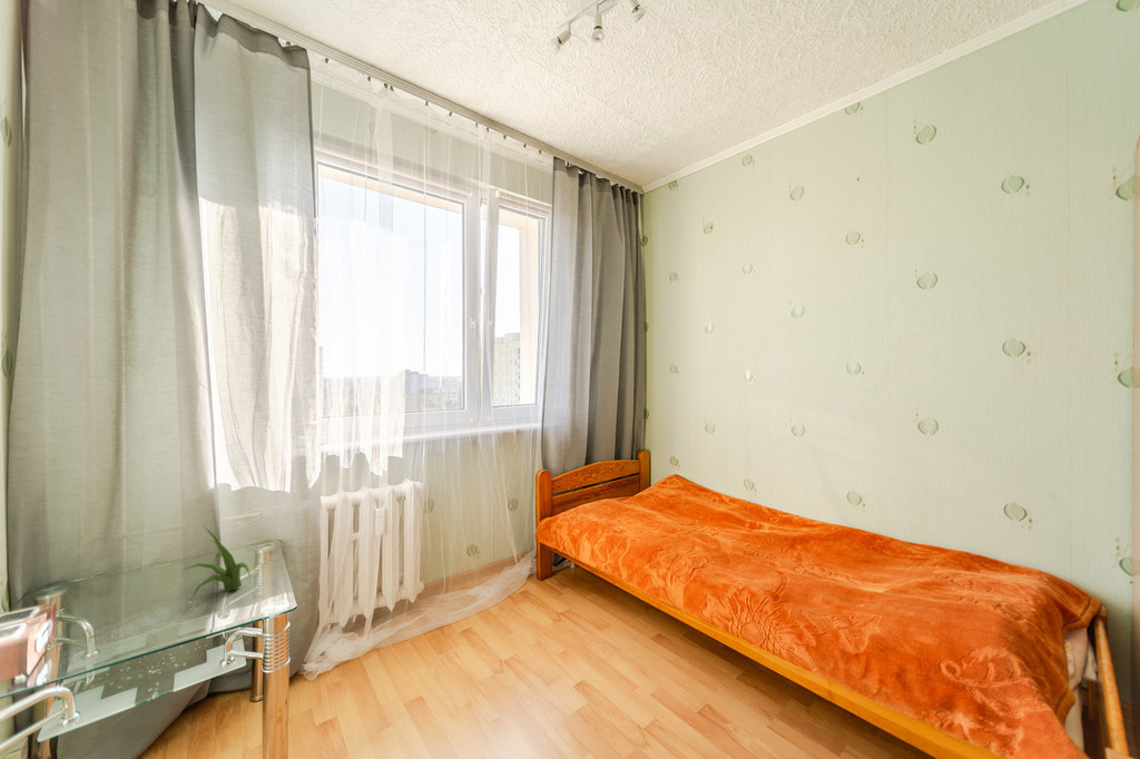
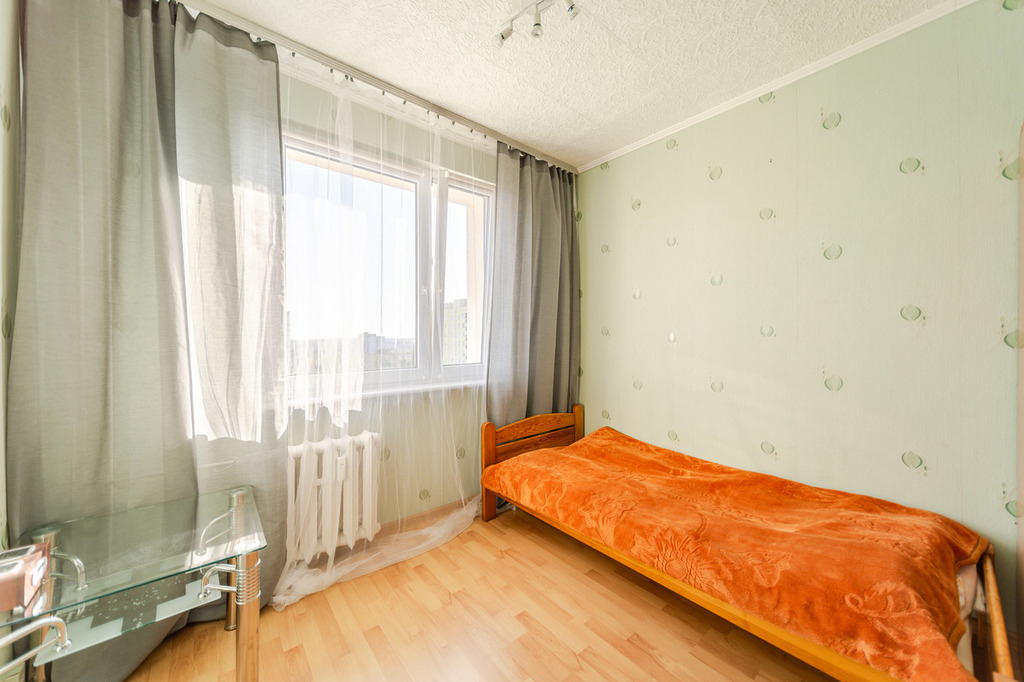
- plant [181,525,252,600]
